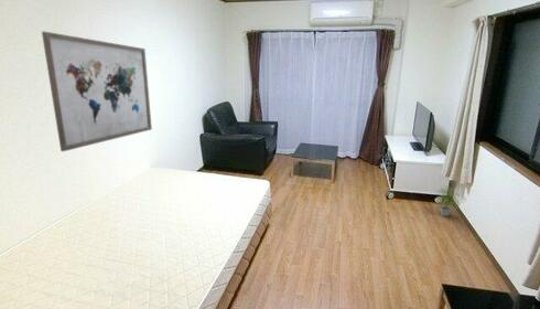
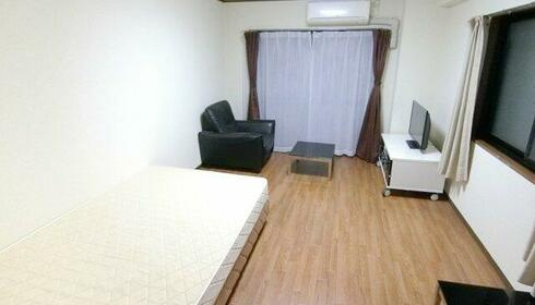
- potted plant [434,185,467,217]
- wall art [41,31,153,152]
